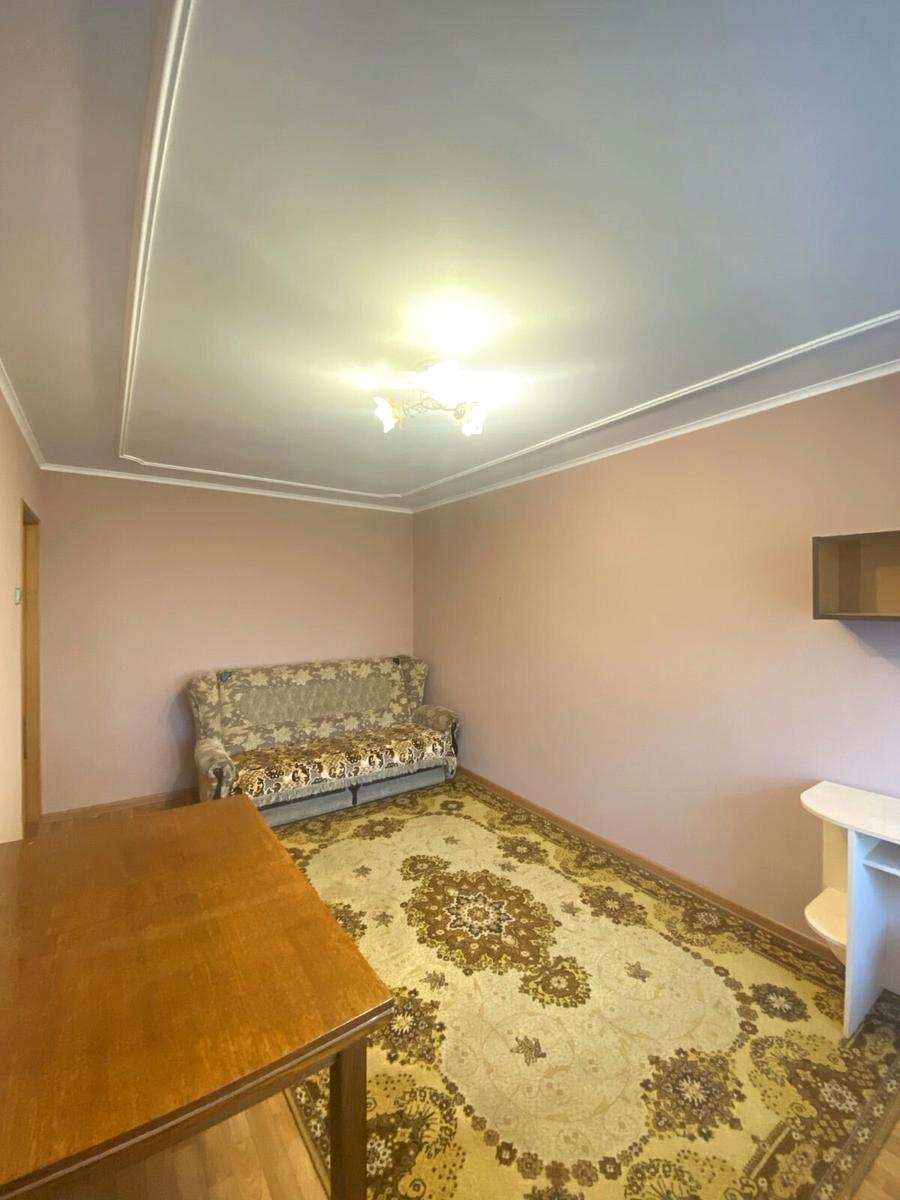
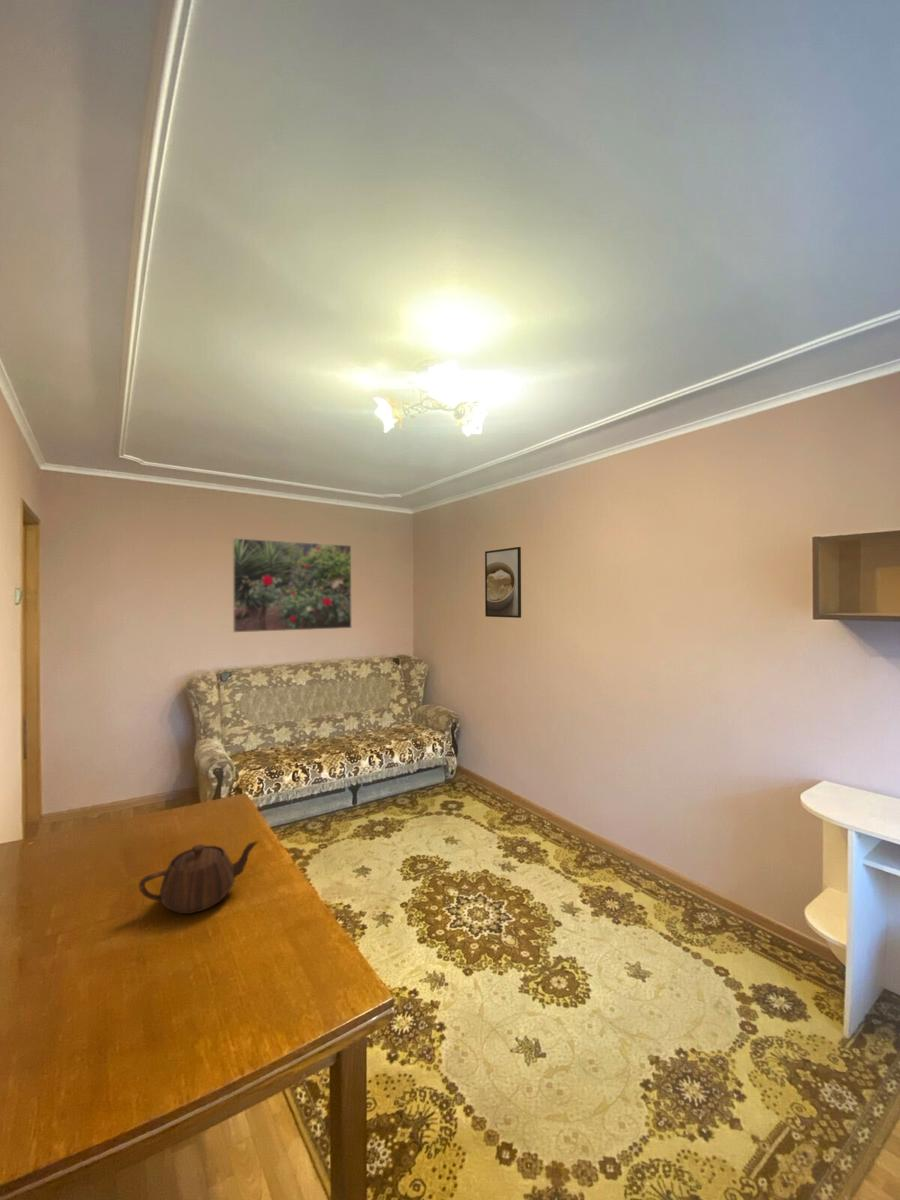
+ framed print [232,537,353,633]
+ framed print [484,546,522,619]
+ teapot [138,840,260,915]
